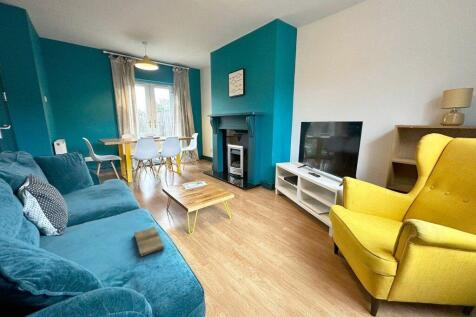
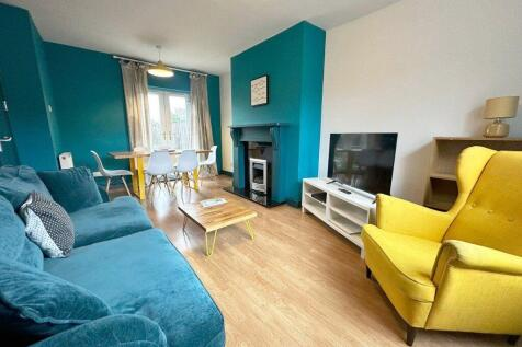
- diary [133,225,165,258]
